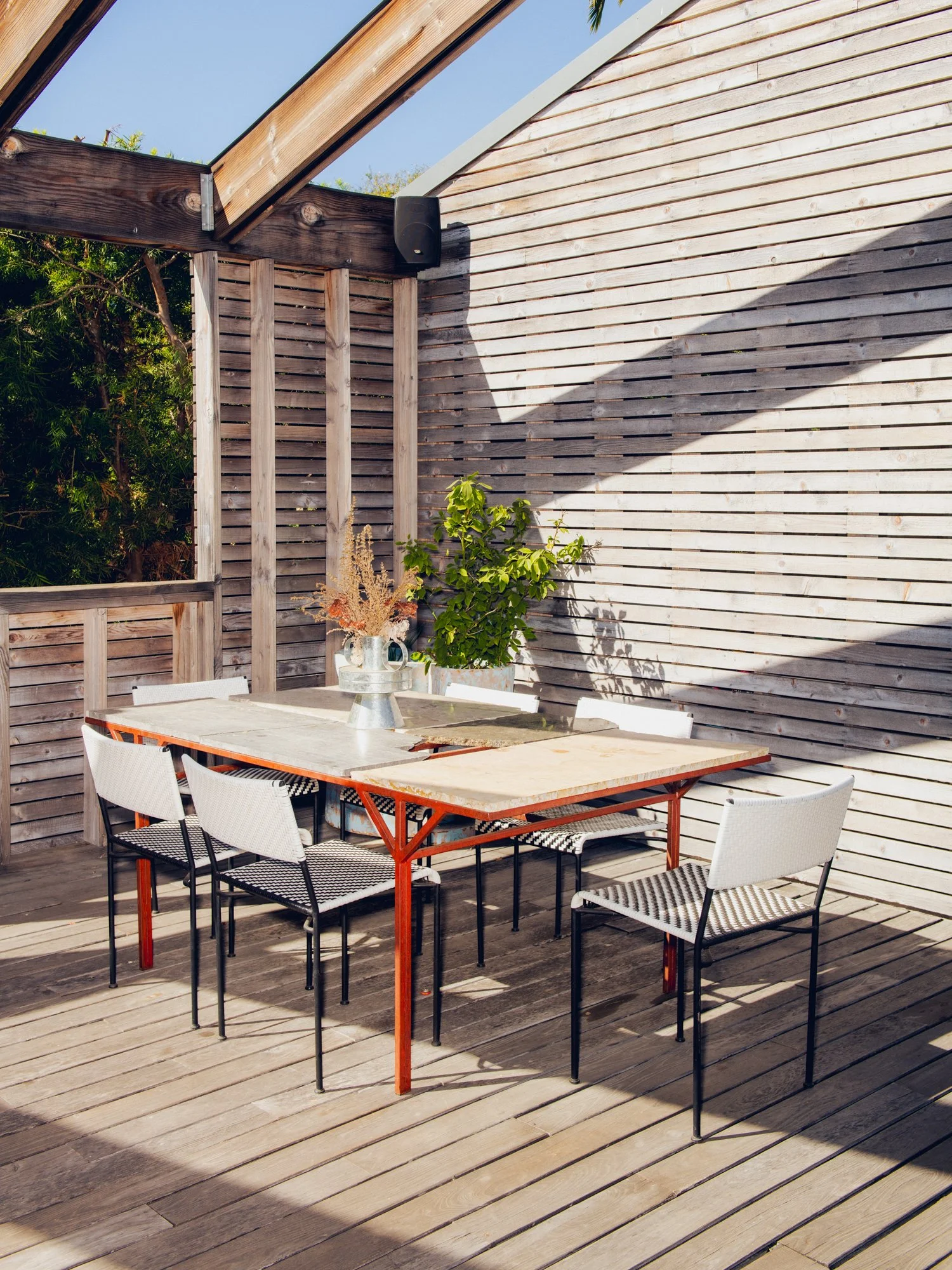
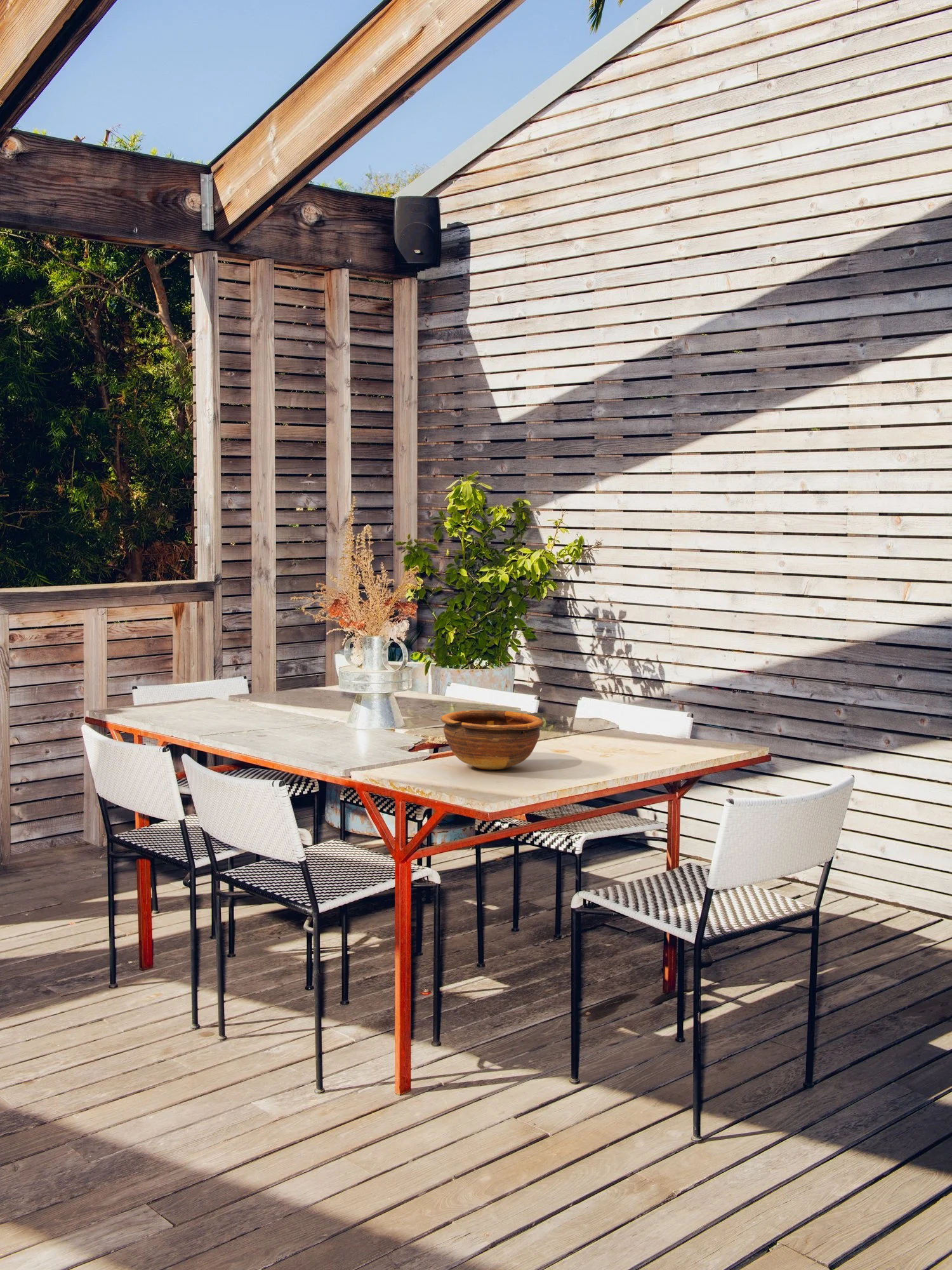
+ bowl [440,709,545,770]
